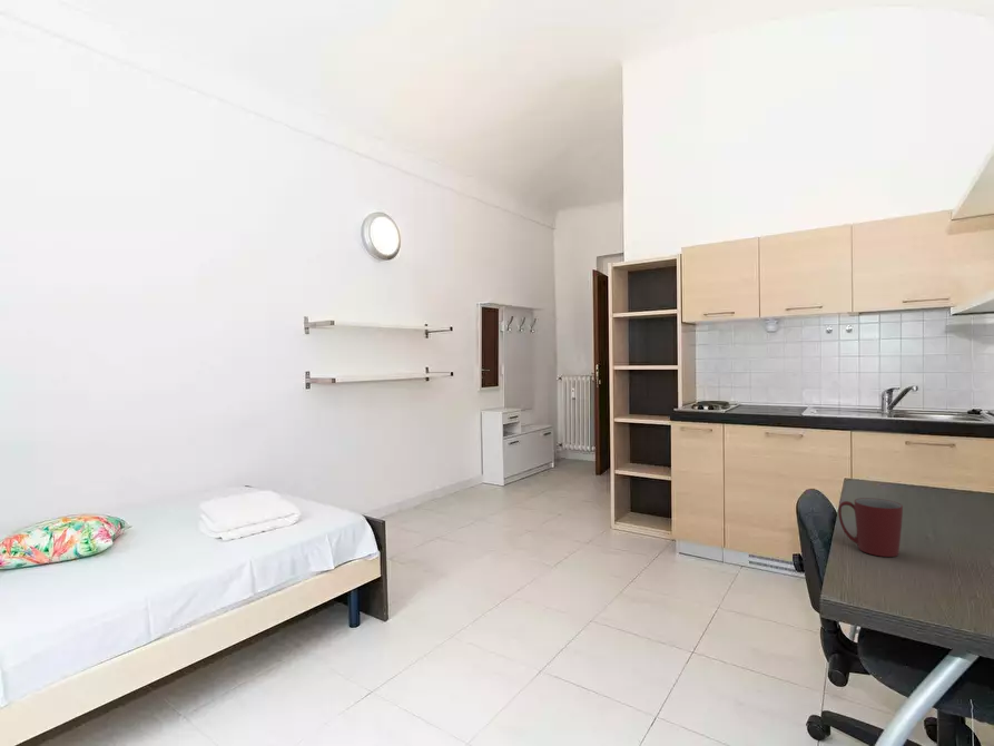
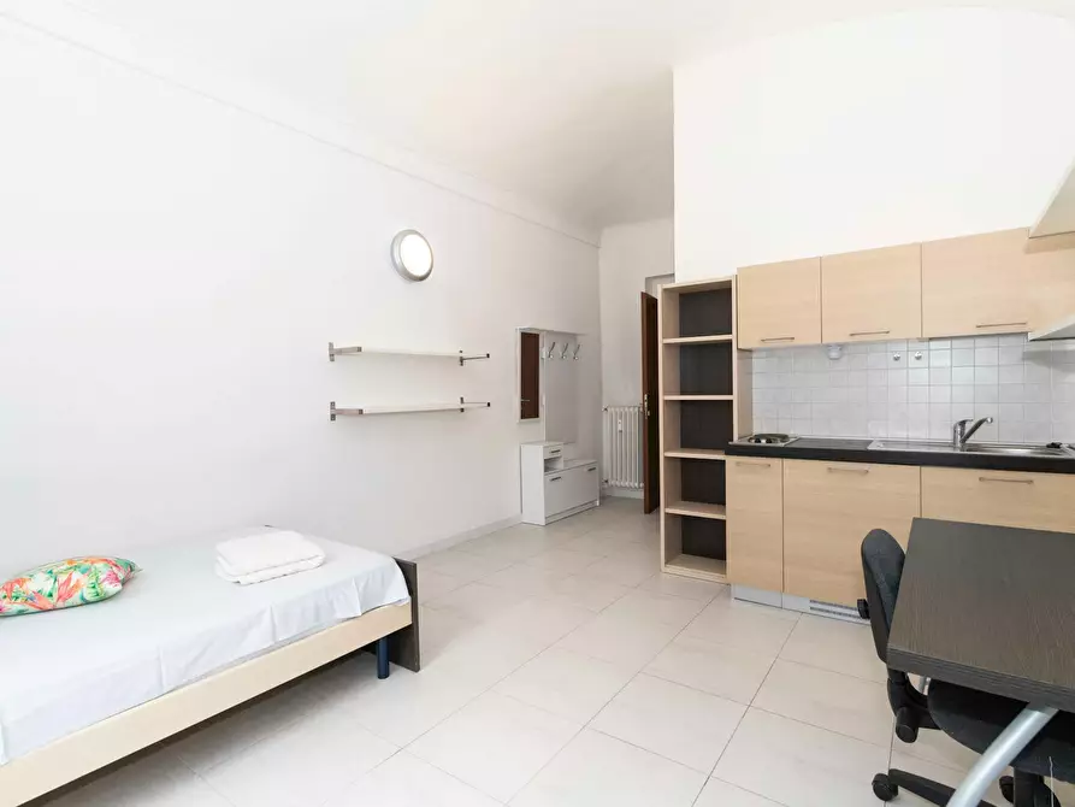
- mug [837,497,904,558]
